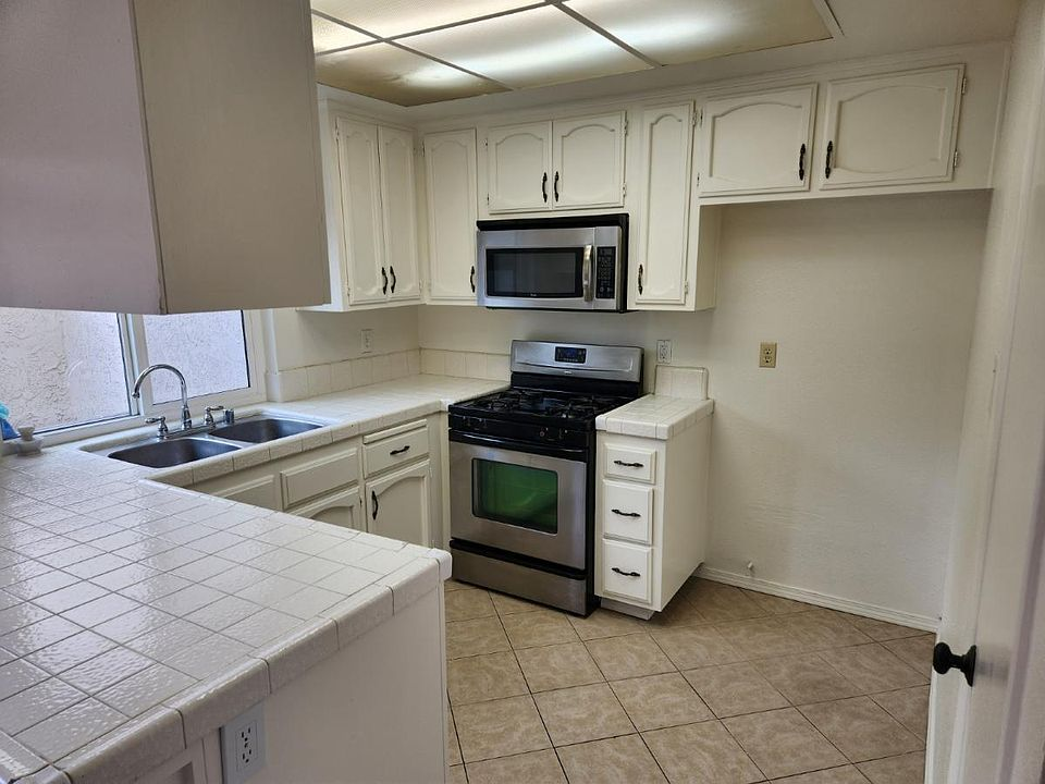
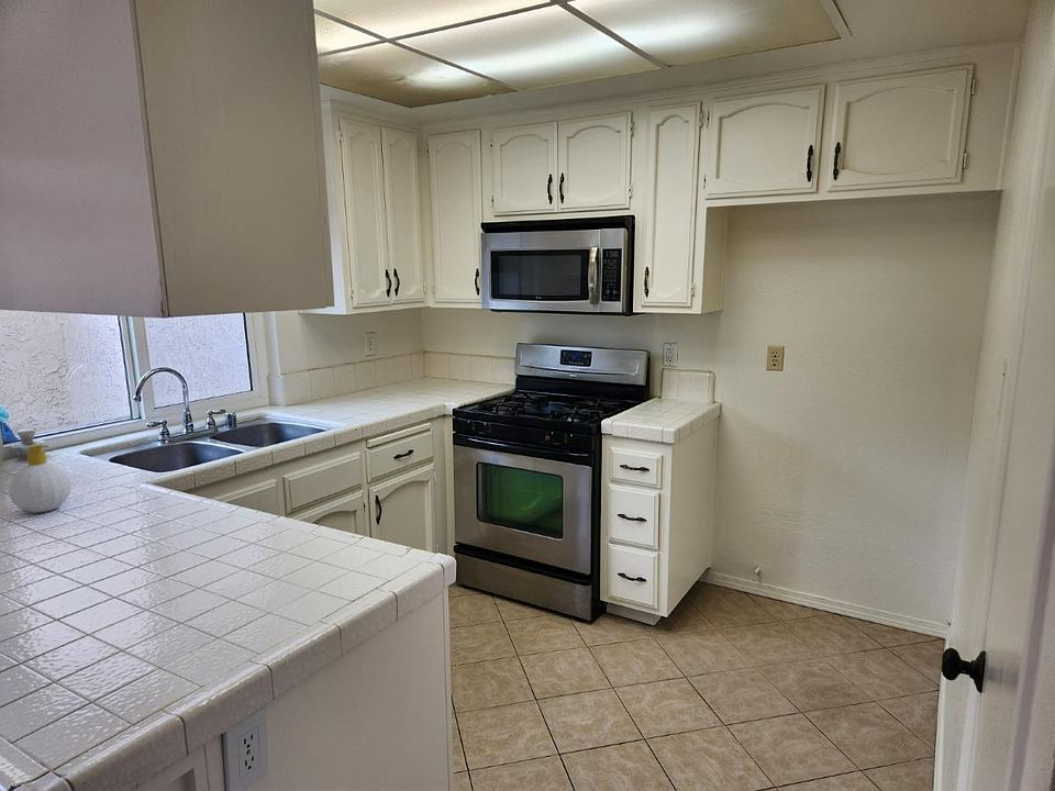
+ soap bottle [8,444,73,514]
